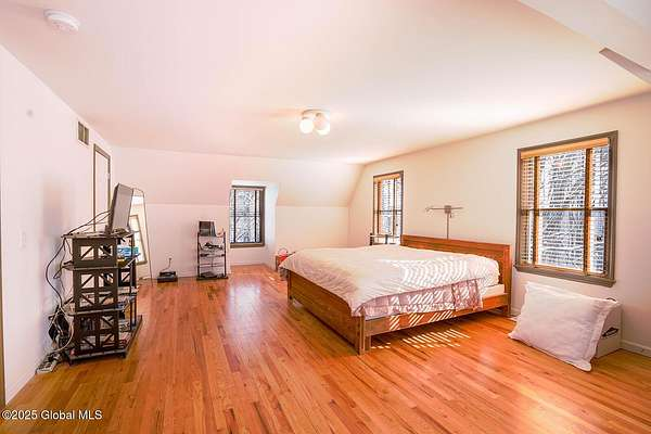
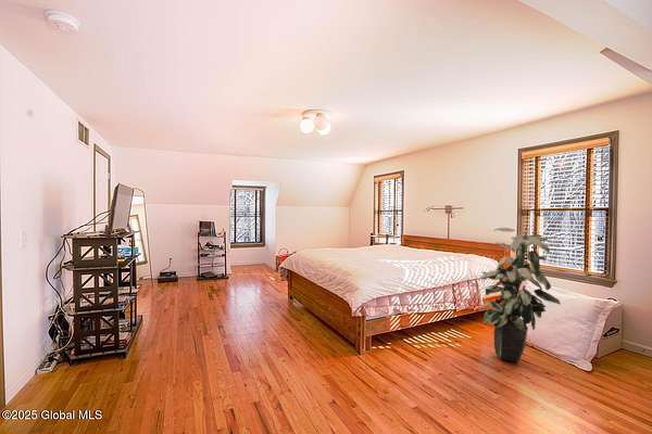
+ indoor plant [478,227,562,363]
